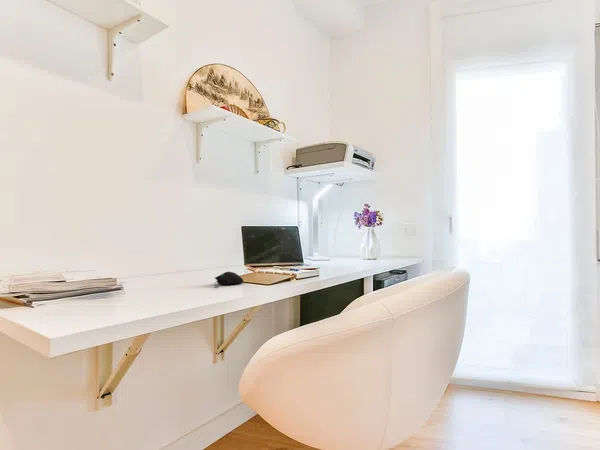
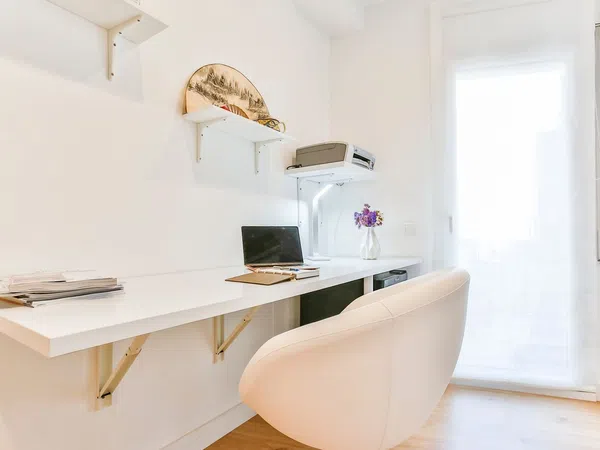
- computer mouse [213,271,244,289]
